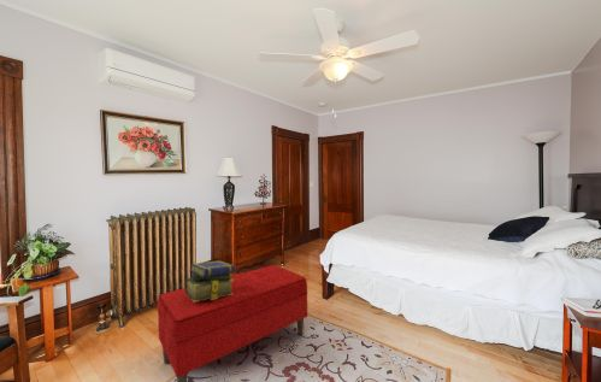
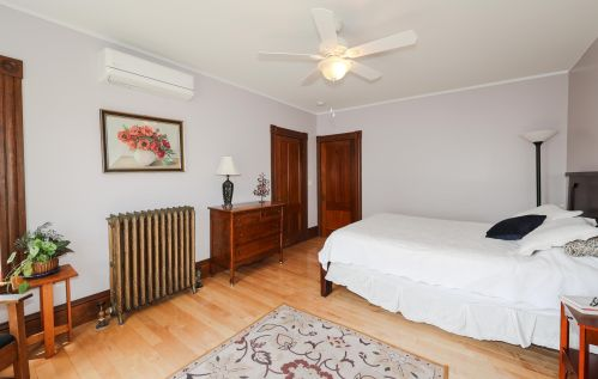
- stack of books [184,260,236,302]
- bench [157,264,308,382]
